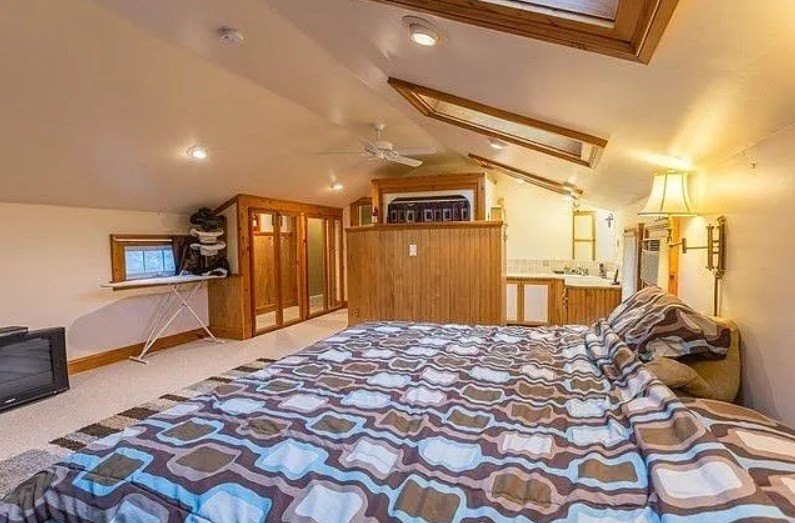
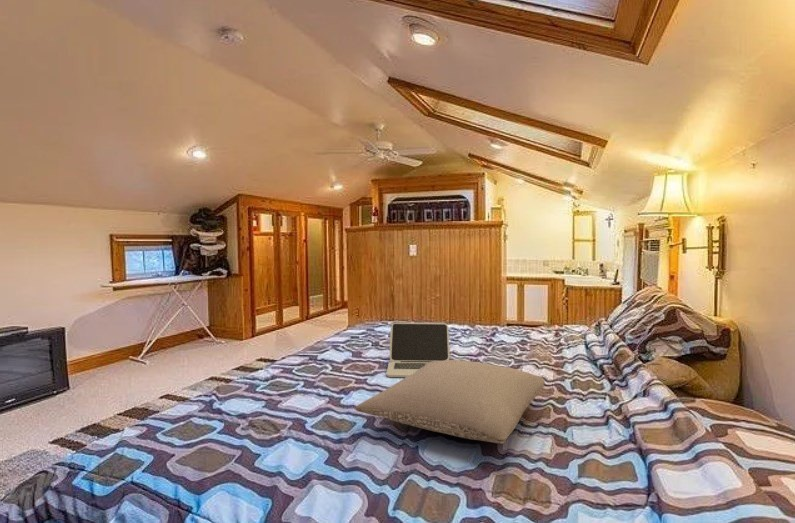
+ laptop [385,322,451,378]
+ pillow [354,359,545,445]
